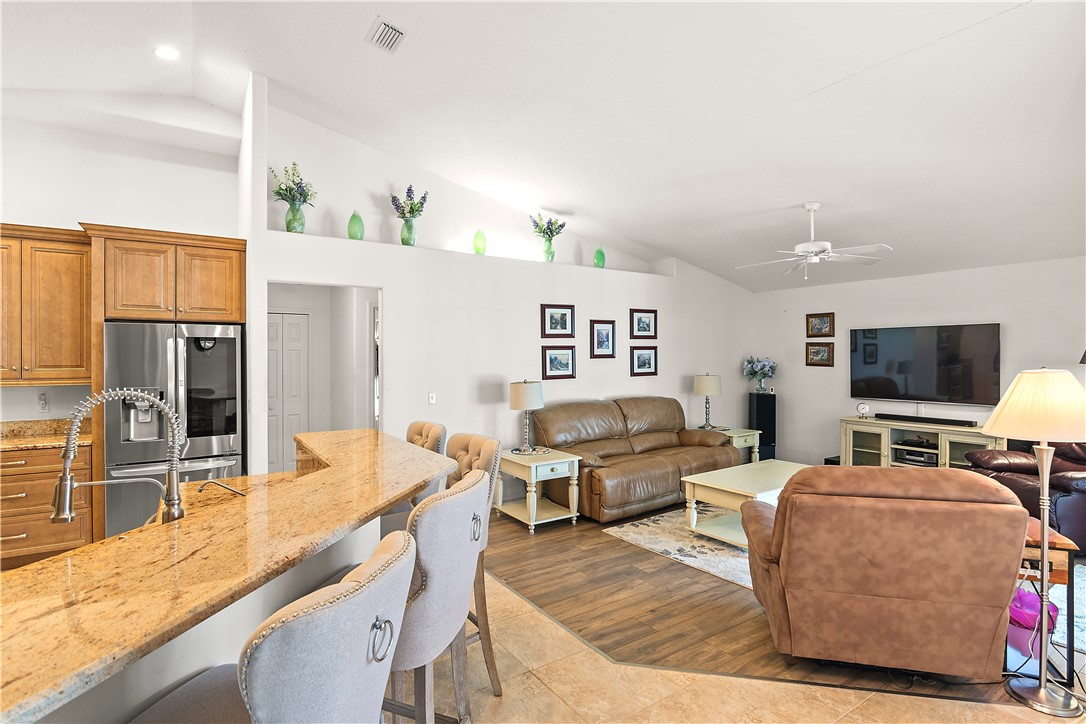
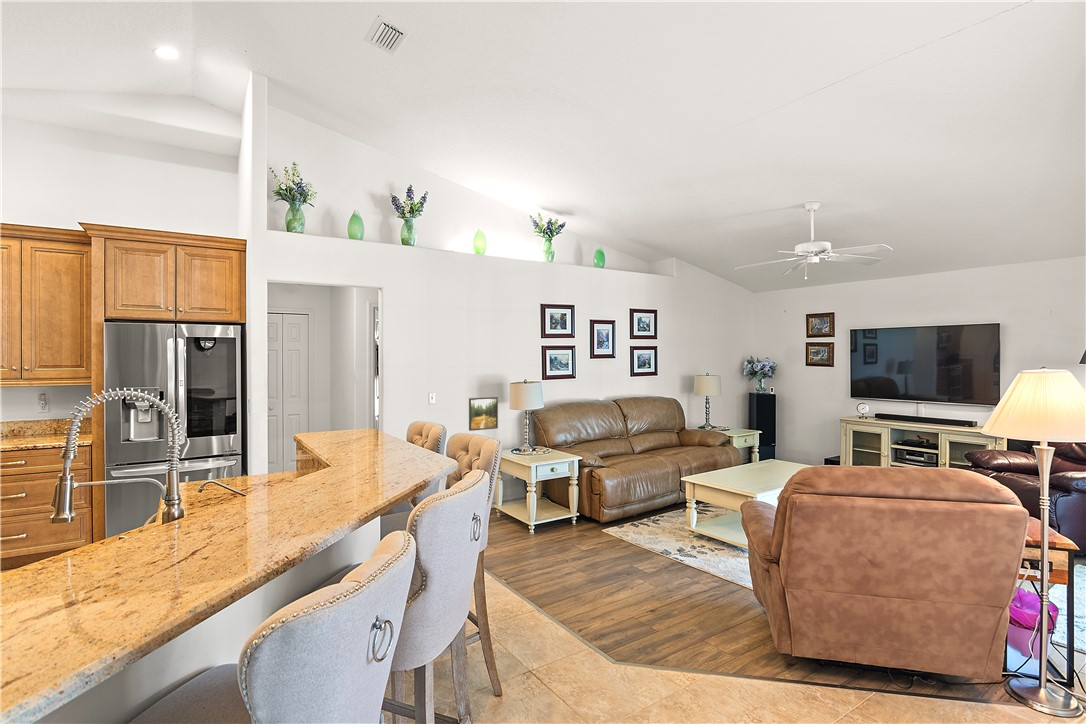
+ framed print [468,396,499,432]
